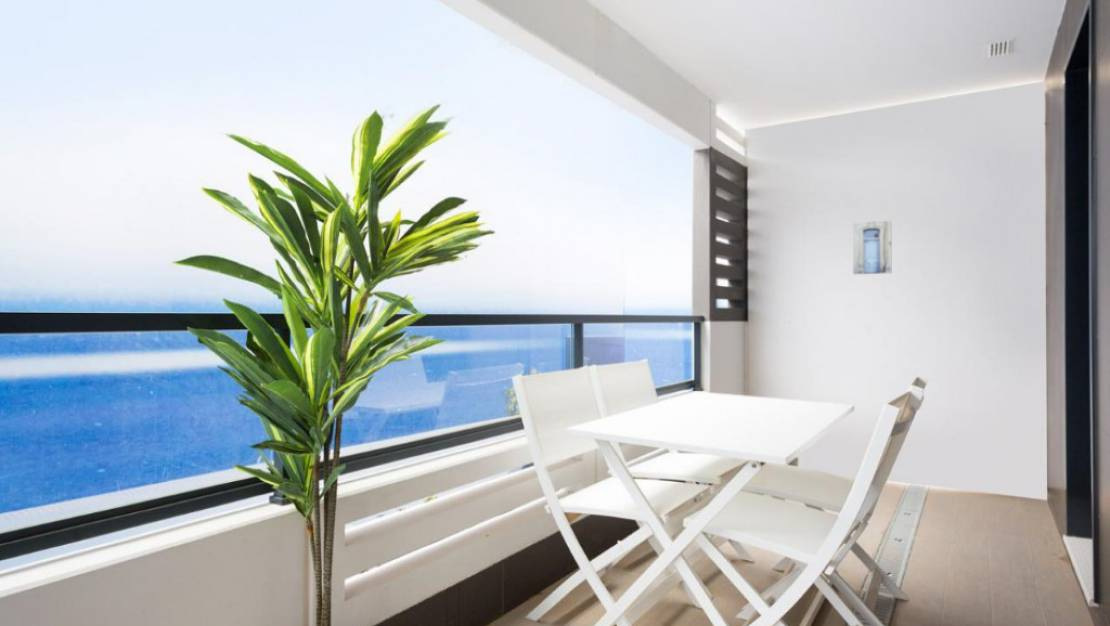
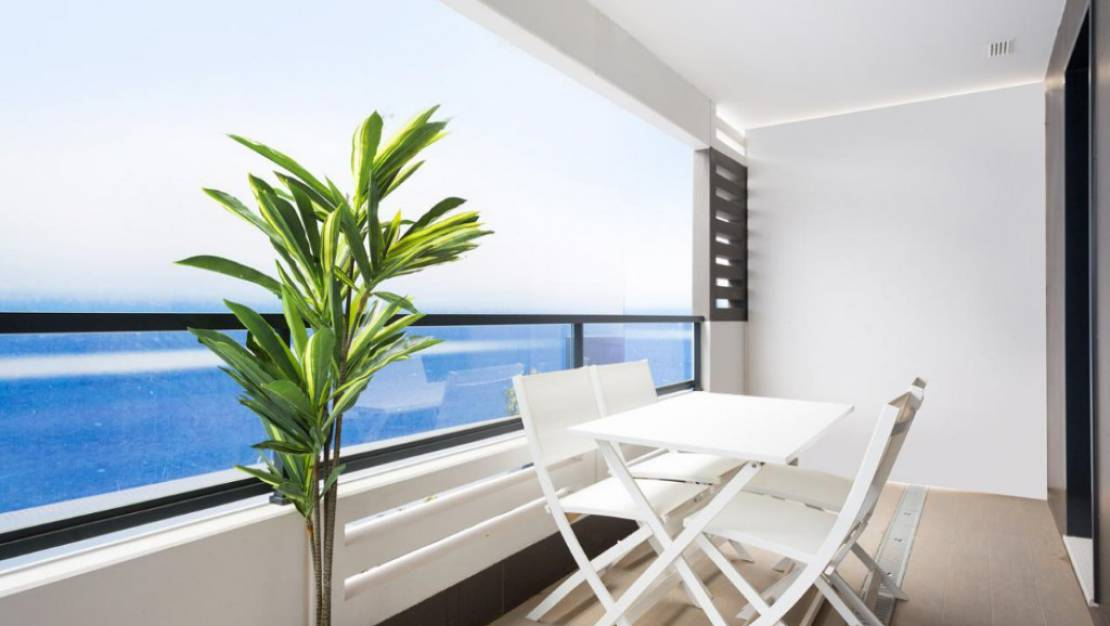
- wall art [852,220,892,275]
